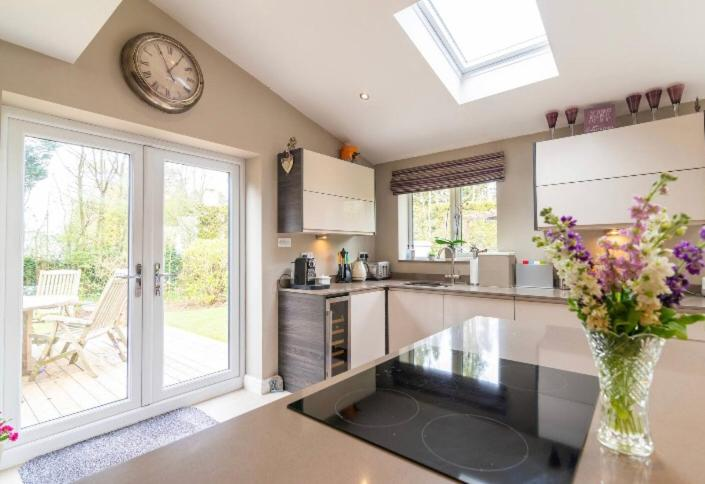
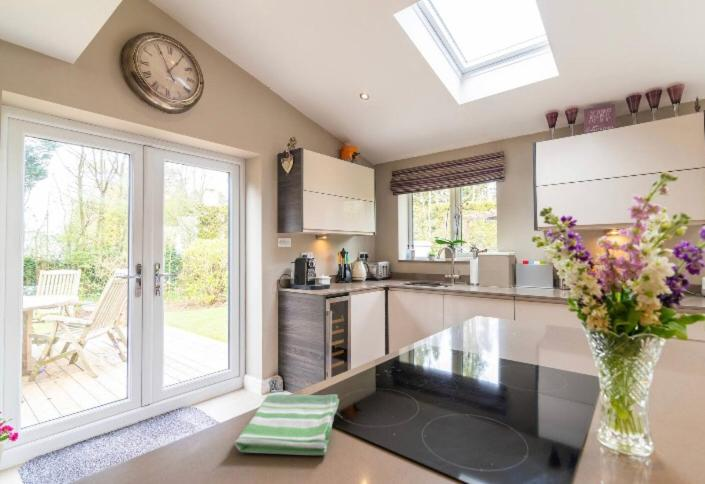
+ dish towel [233,393,340,456]
